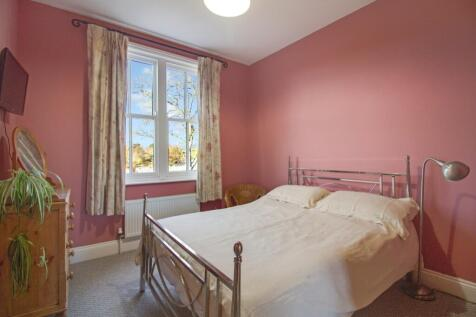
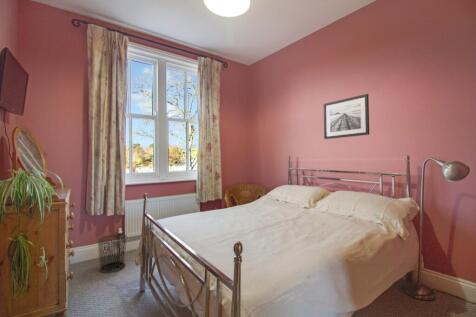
+ wall art [323,93,370,140]
+ waste bin [96,233,129,273]
